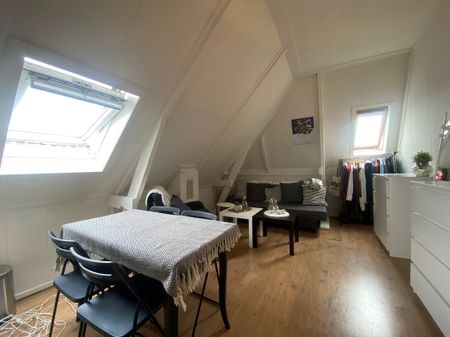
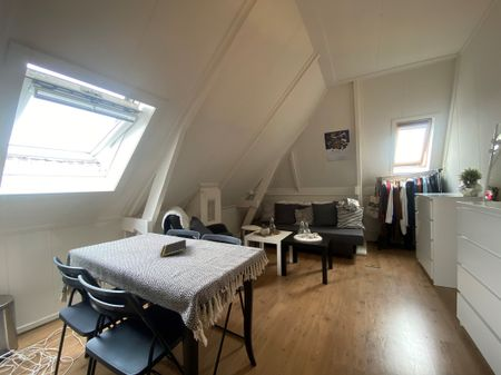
+ notepad [159,238,187,258]
